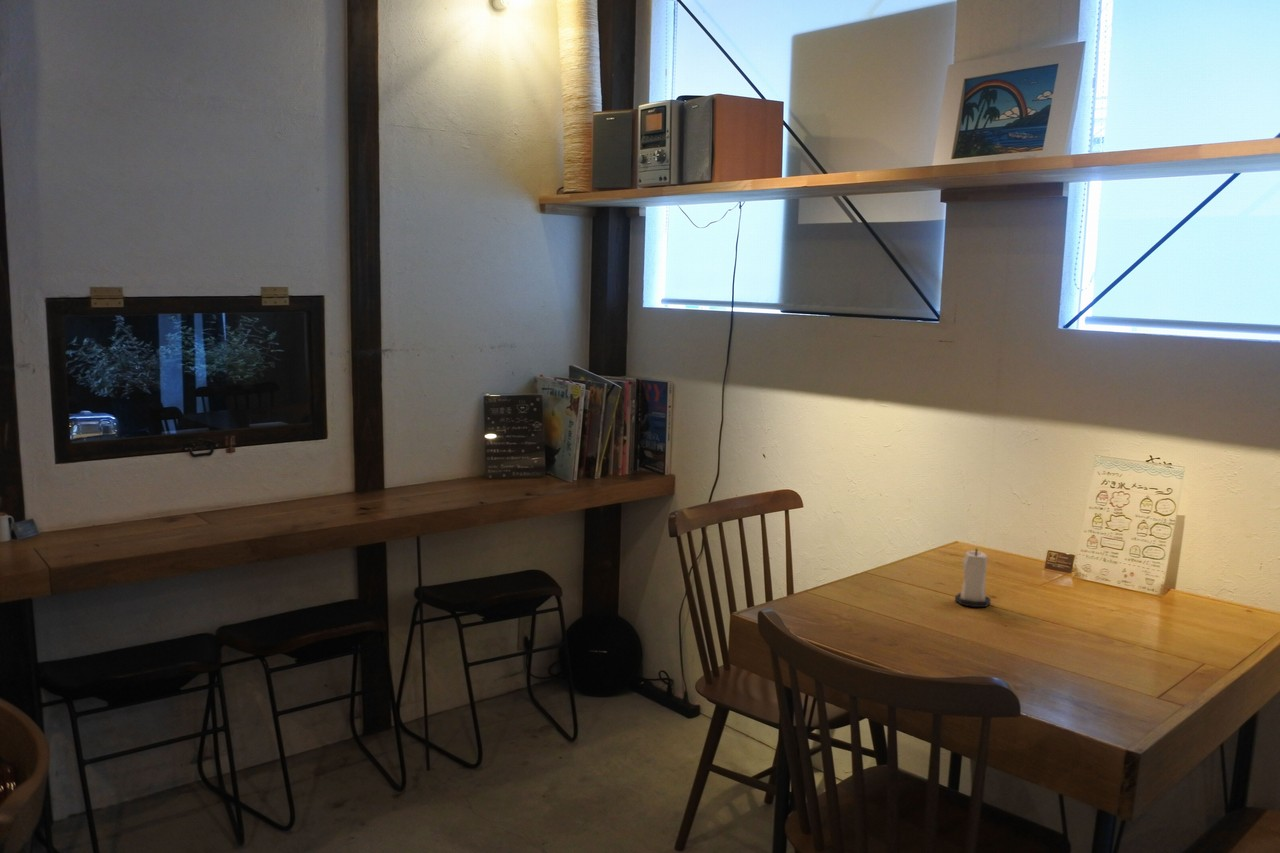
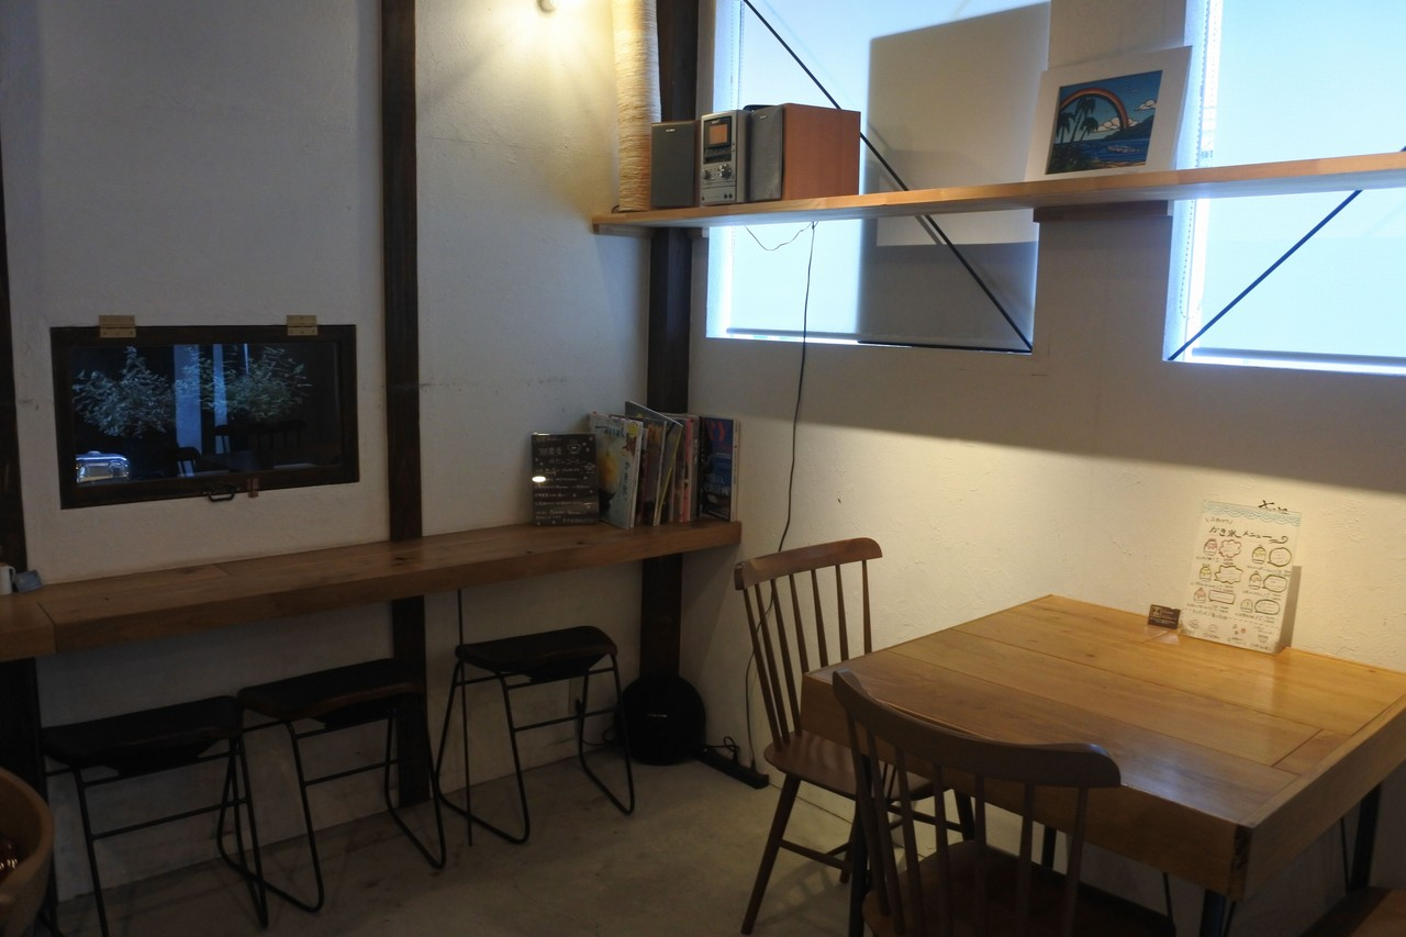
- candle [954,547,992,608]
